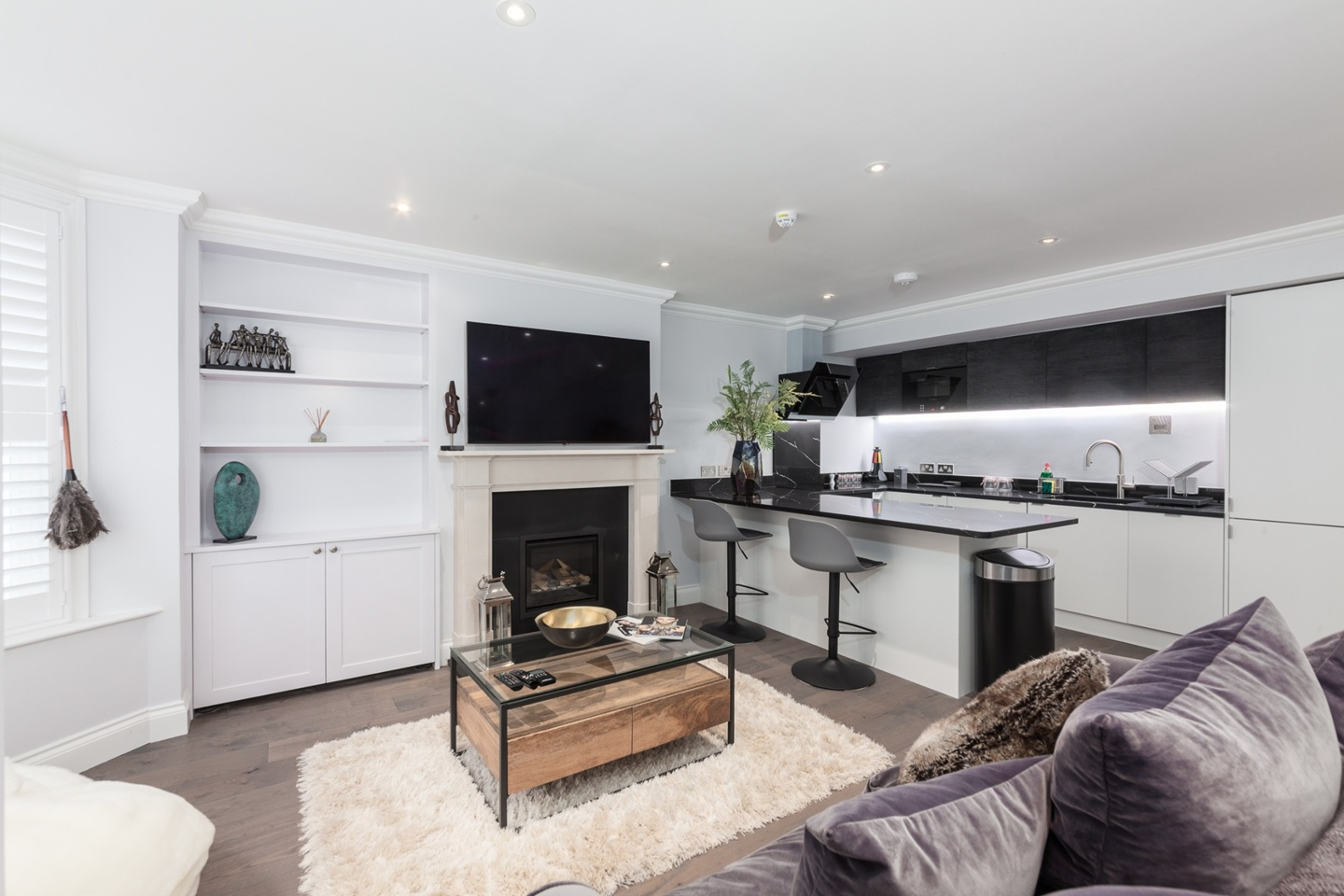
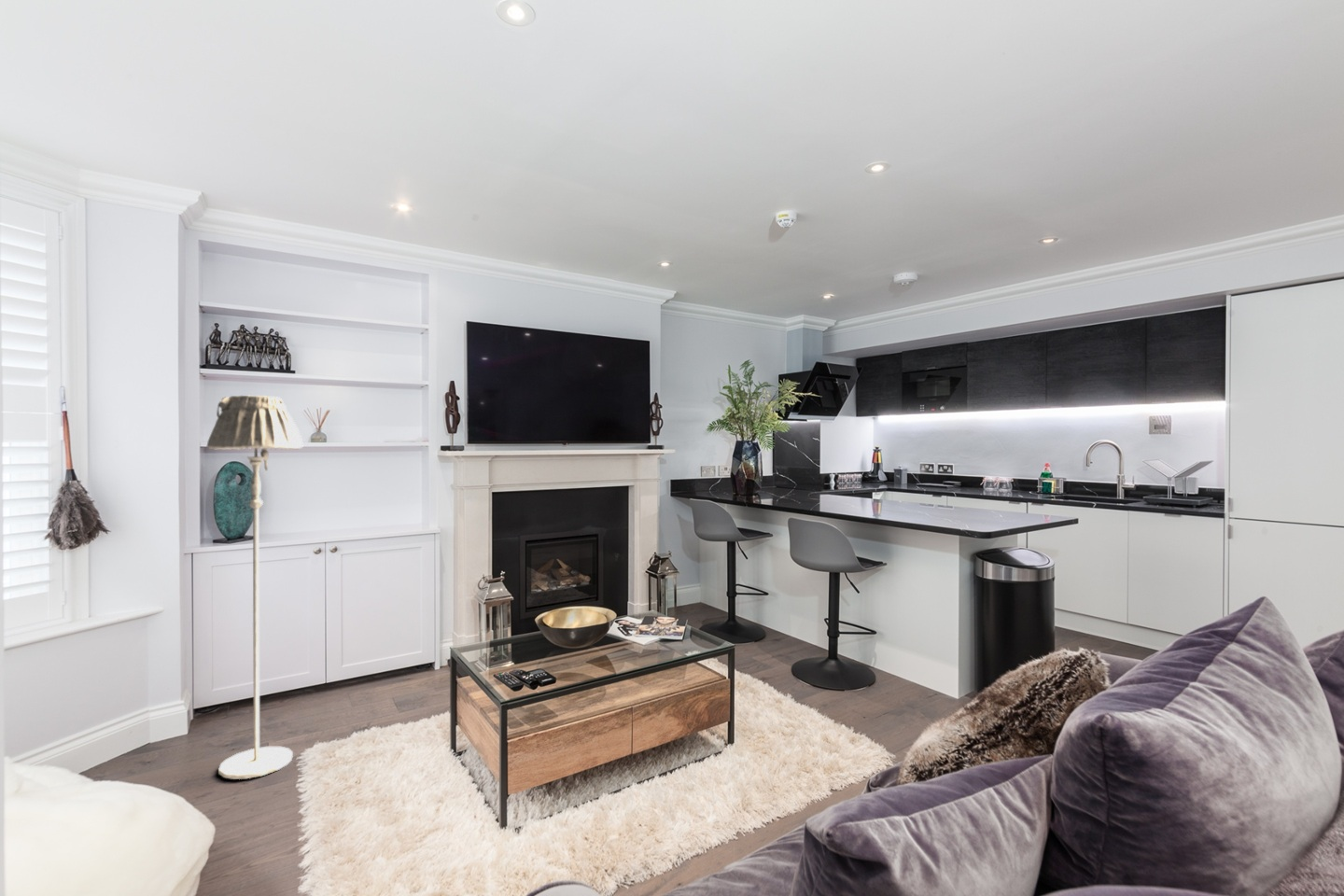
+ floor lamp [206,395,304,780]
